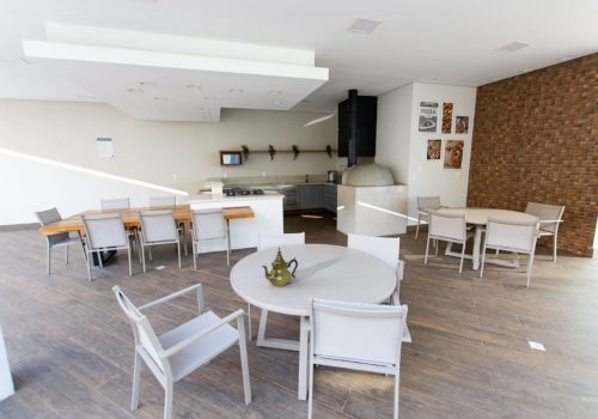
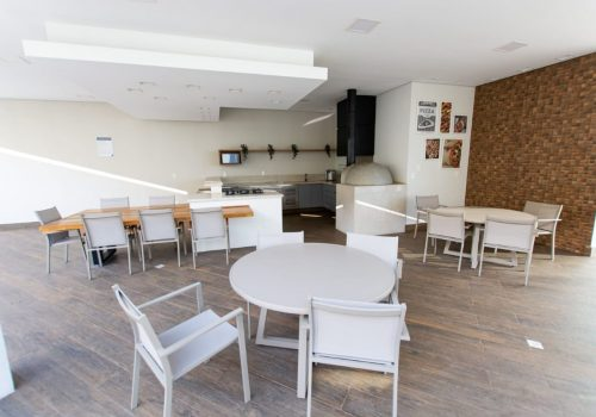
- teapot [261,247,299,287]
